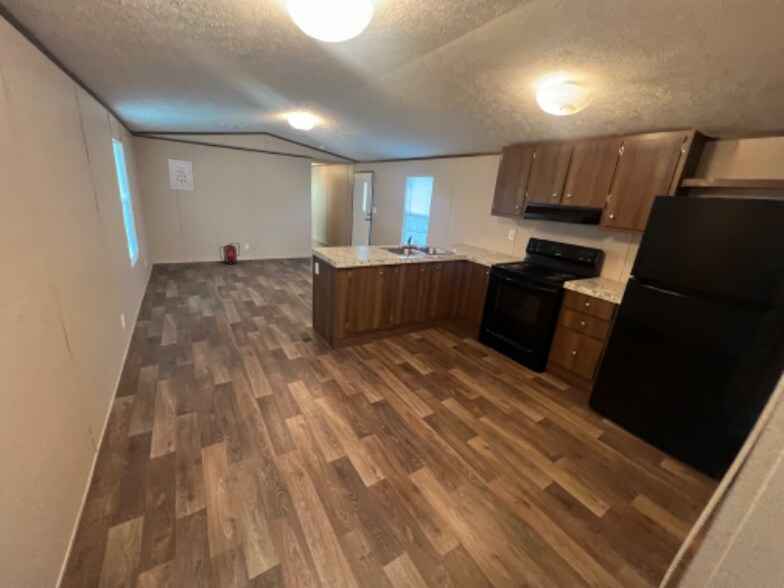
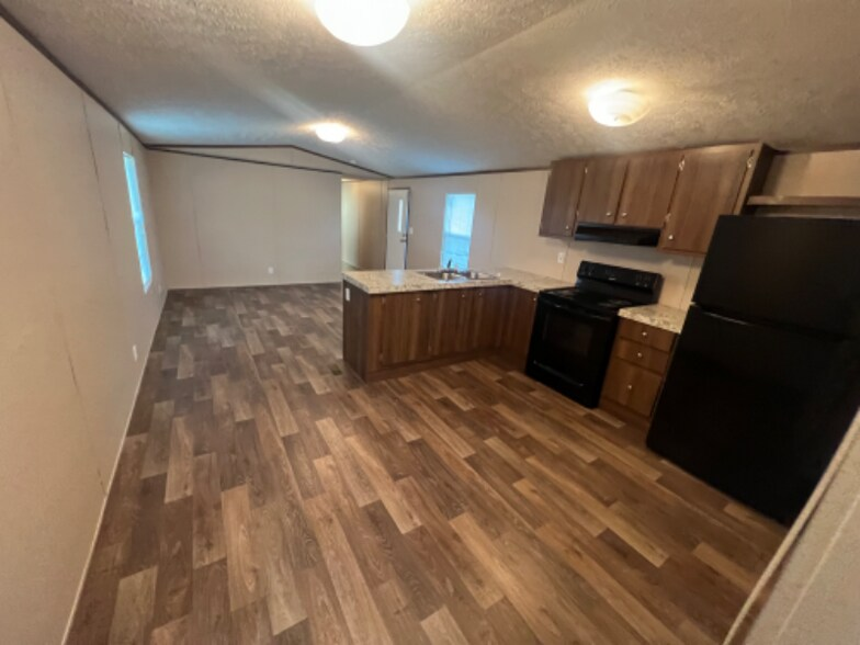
- fire extinguisher [218,242,241,265]
- wall art [167,158,195,192]
